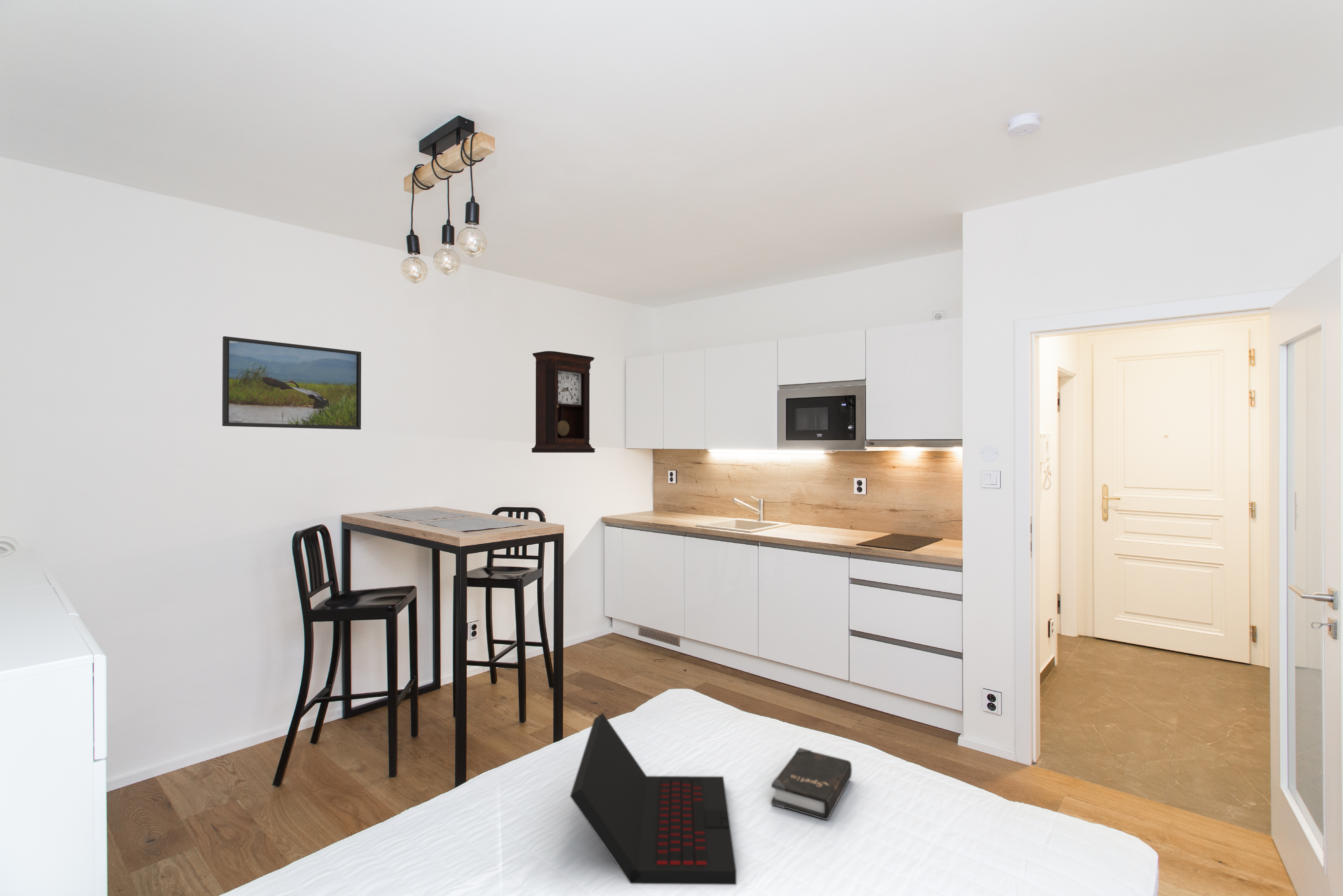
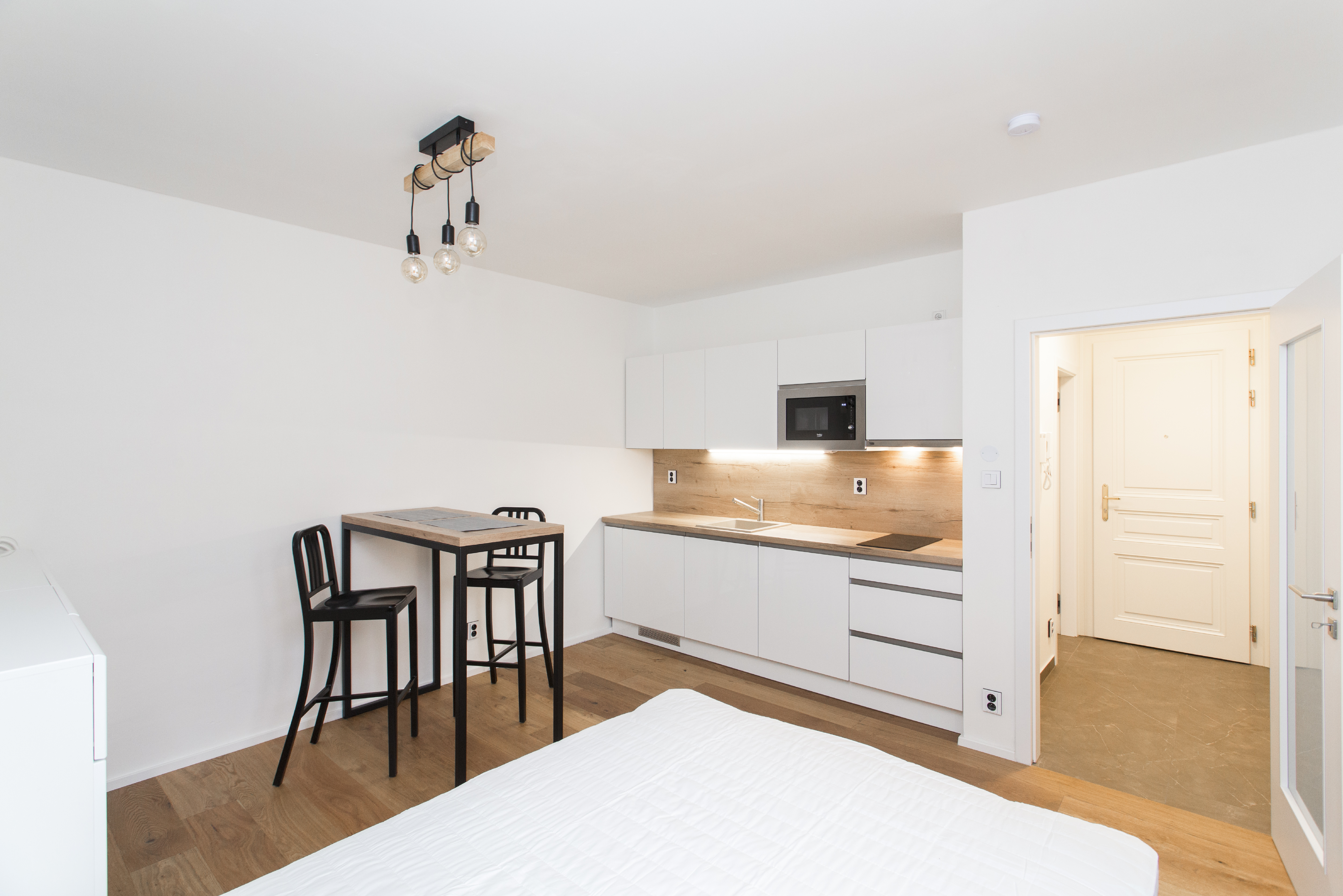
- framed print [222,336,362,430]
- pendulum clock [531,351,595,453]
- hardback book [771,747,852,820]
- laptop [570,712,737,885]
